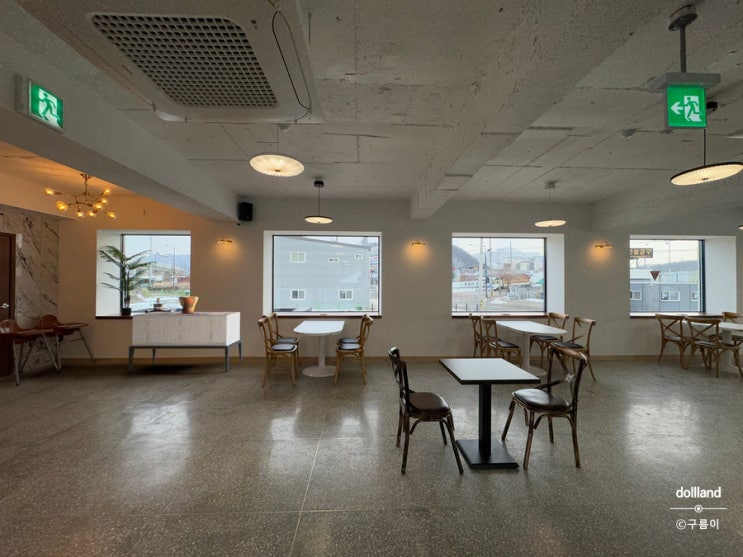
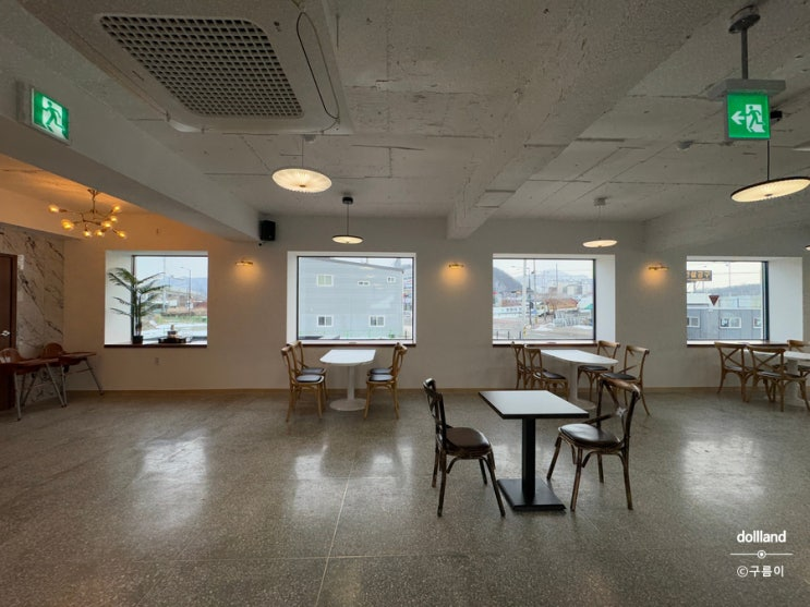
- sideboard [127,311,243,373]
- decorative urn [177,295,199,314]
